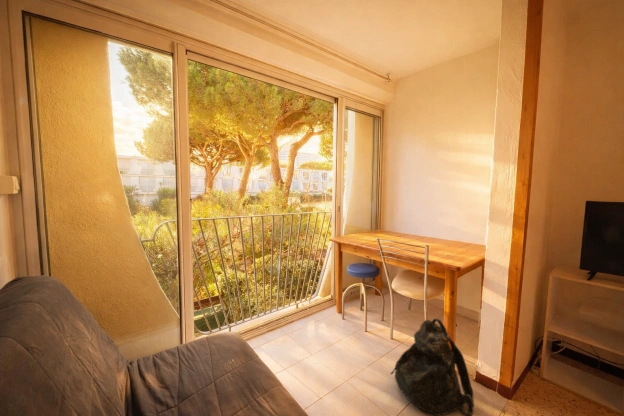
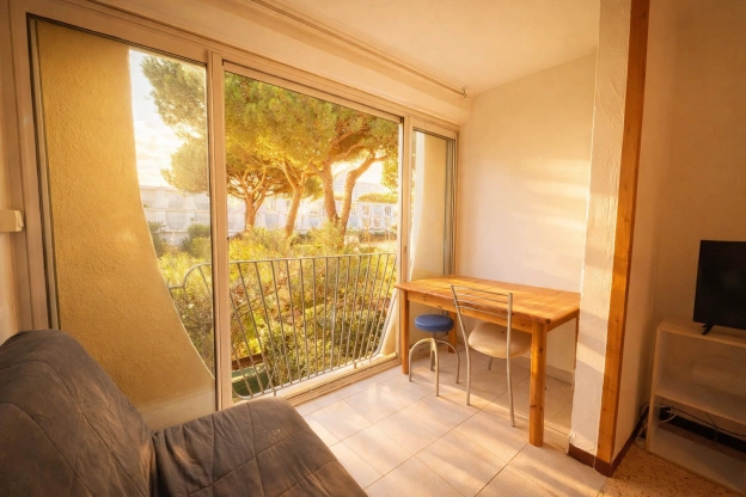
- backpack [389,318,475,416]
